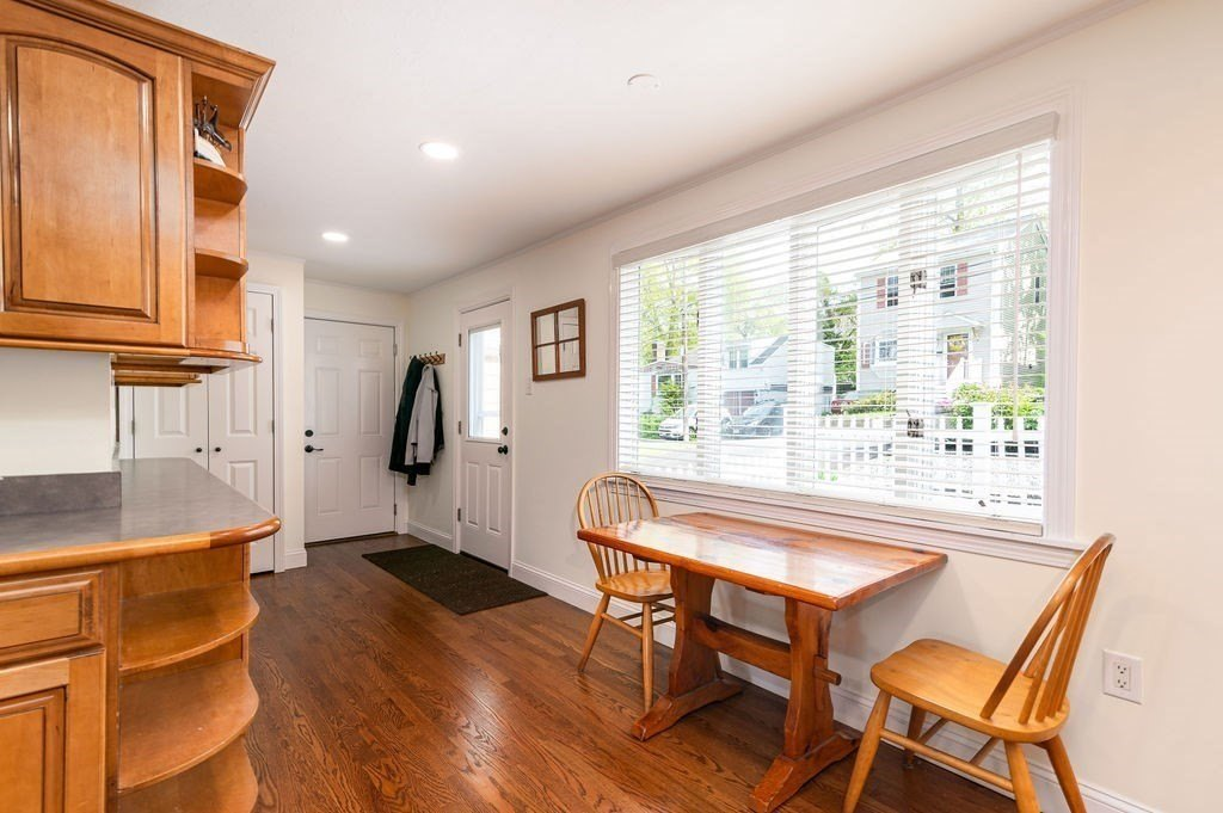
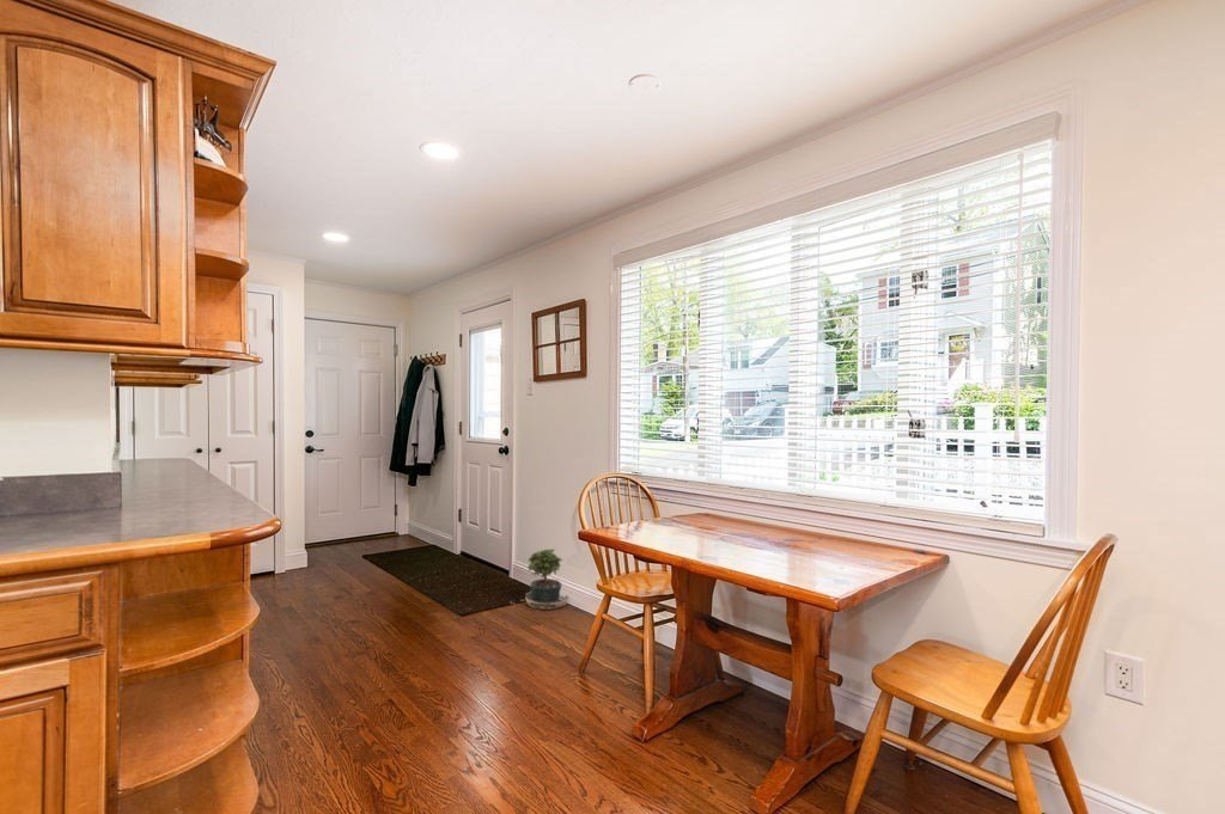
+ potted plant [510,547,571,611]
